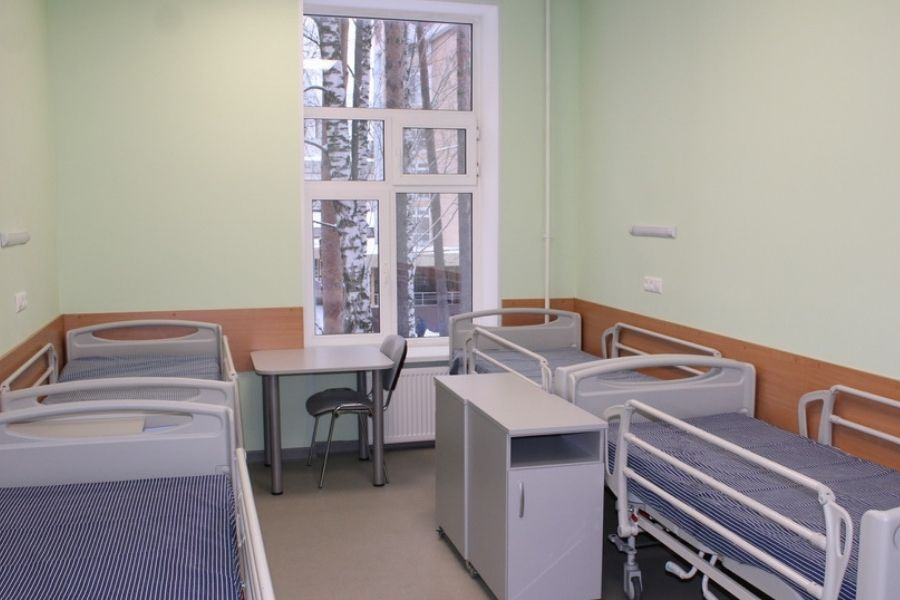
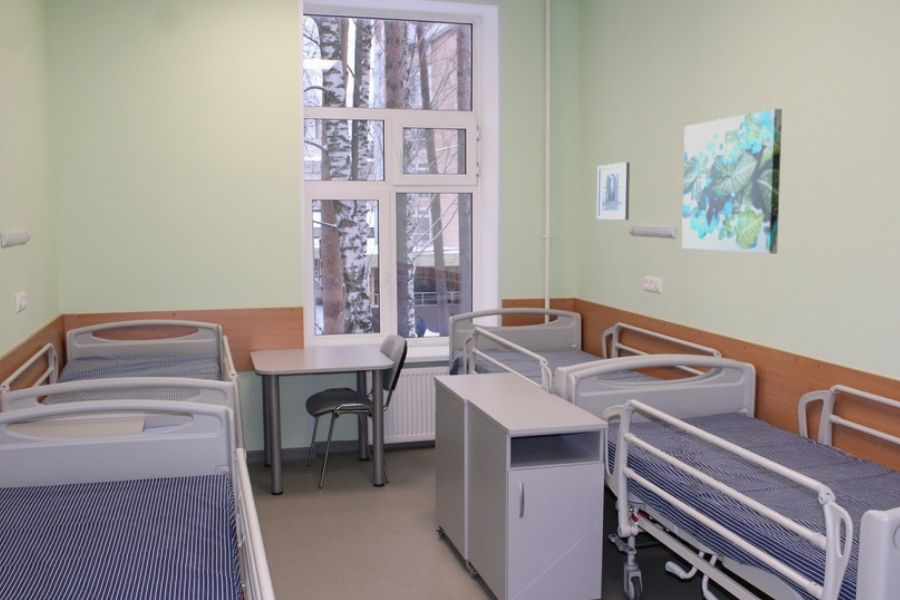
+ wall art [596,161,631,221]
+ wall art [681,108,783,255]
